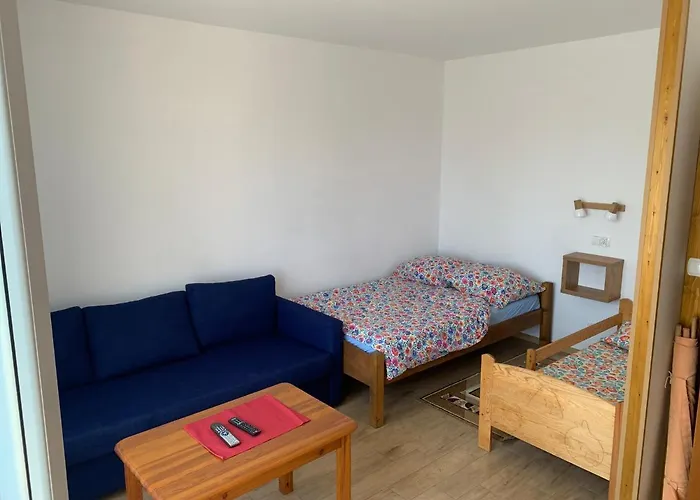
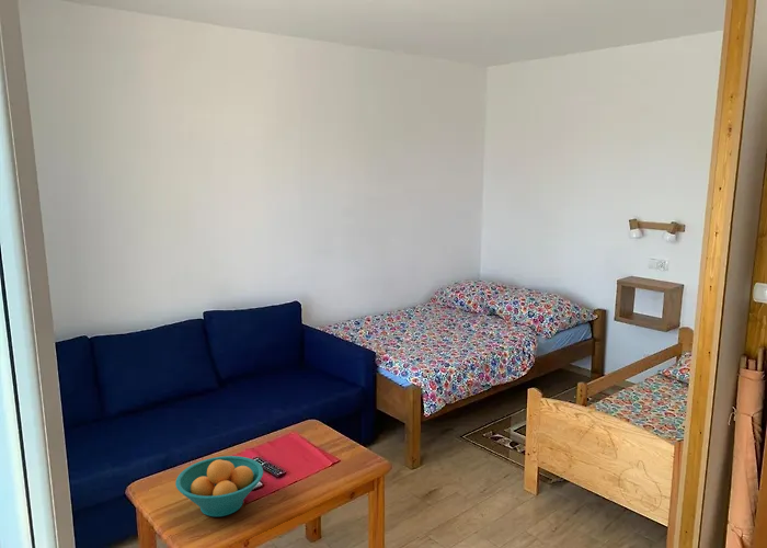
+ fruit bowl [174,455,264,517]
